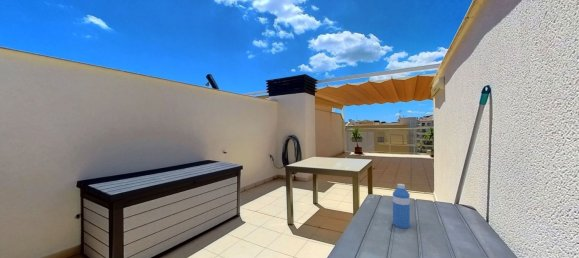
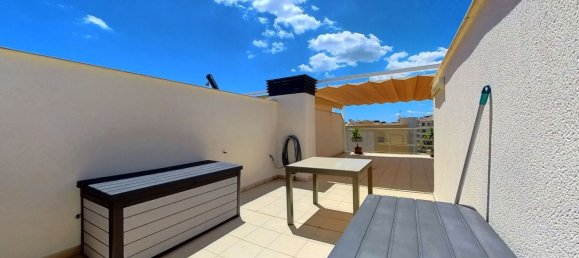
- water bottle [392,183,411,229]
